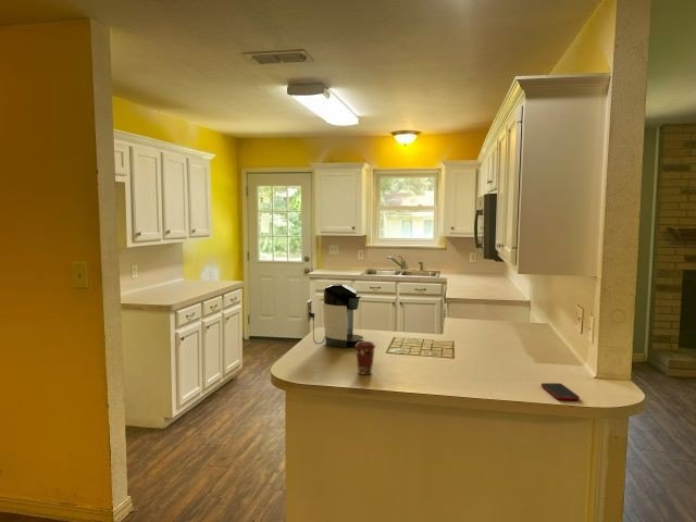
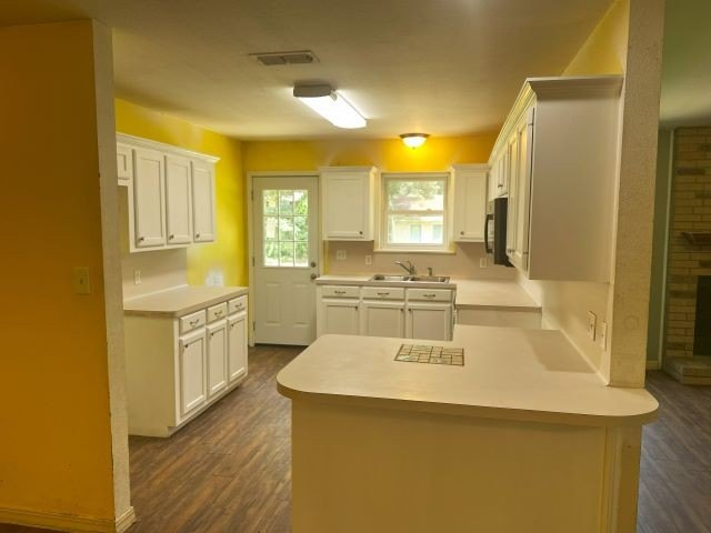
- cell phone [540,382,581,401]
- coffee maker [307,283,364,349]
- coffee cup [353,340,376,375]
